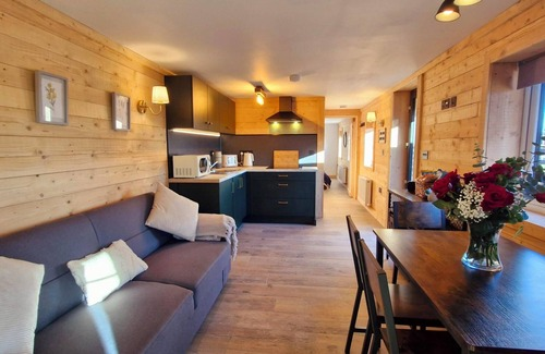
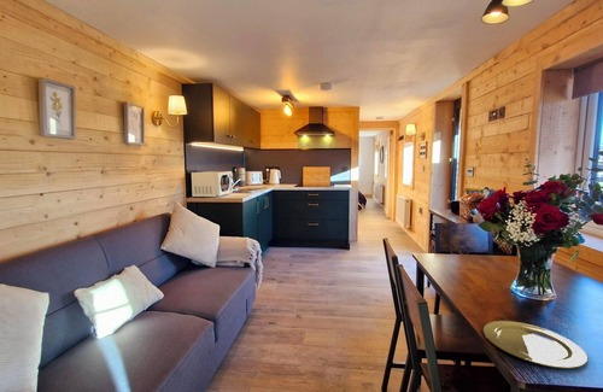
+ plate [482,320,589,369]
